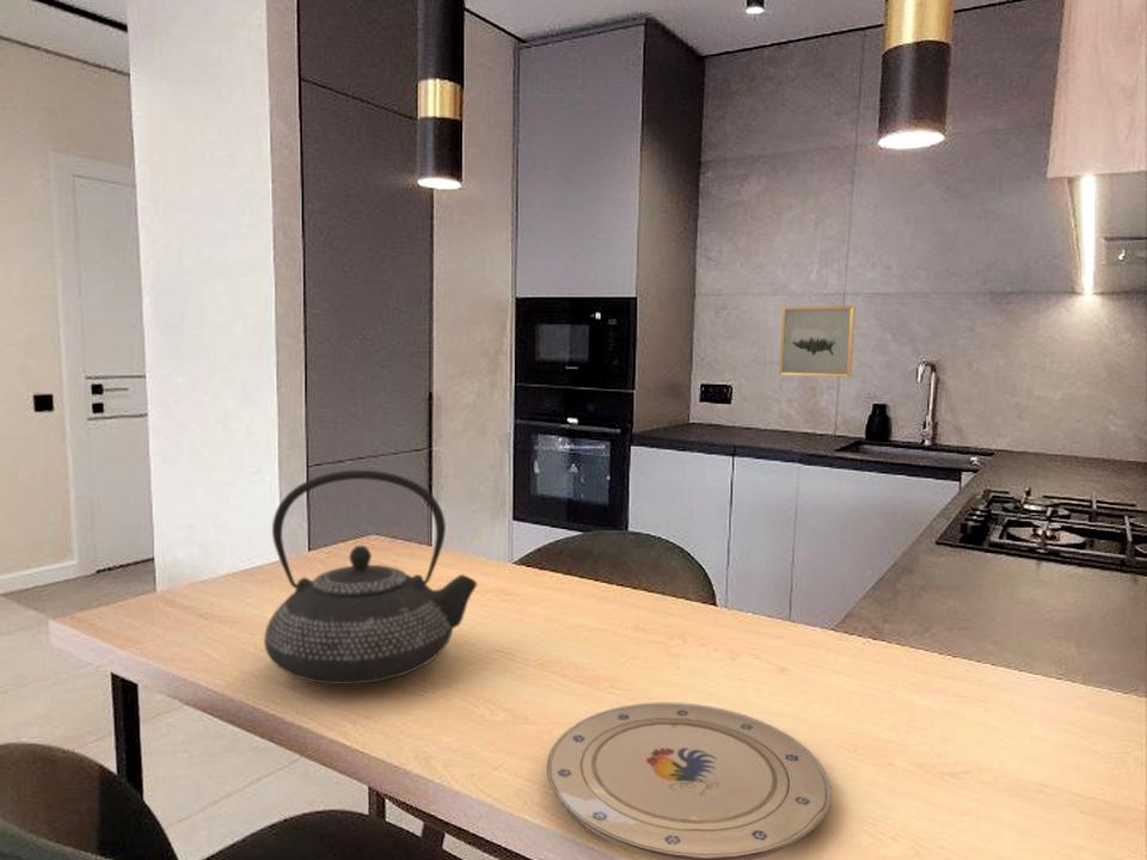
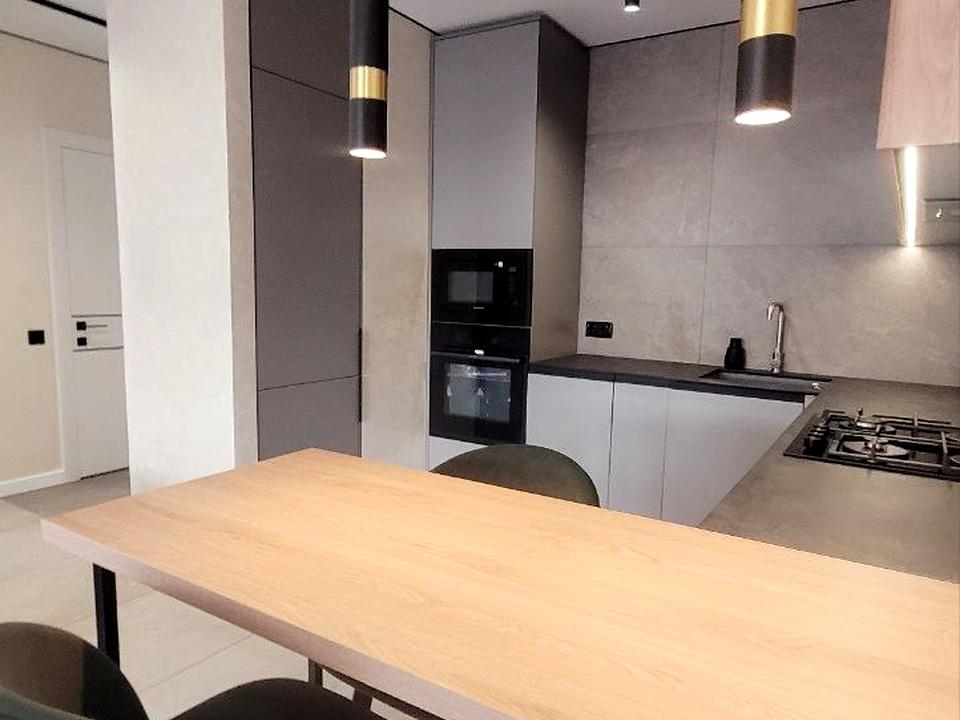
- plate [546,701,833,860]
- wall art [779,305,857,379]
- teapot [263,469,478,686]
